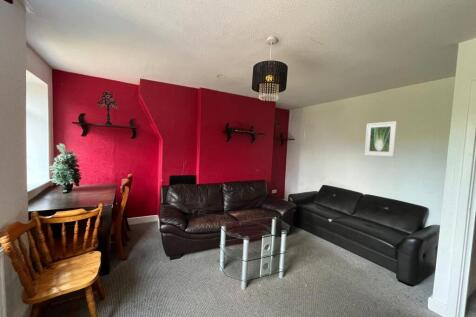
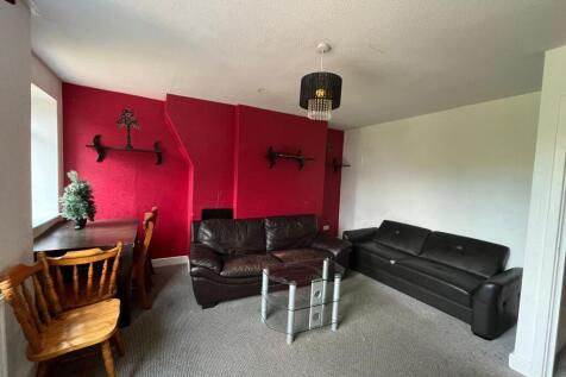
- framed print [364,120,398,158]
